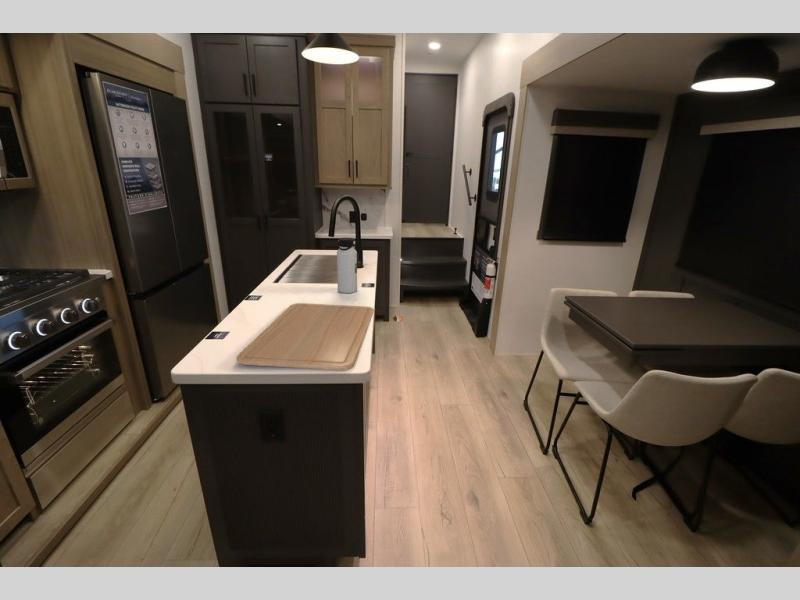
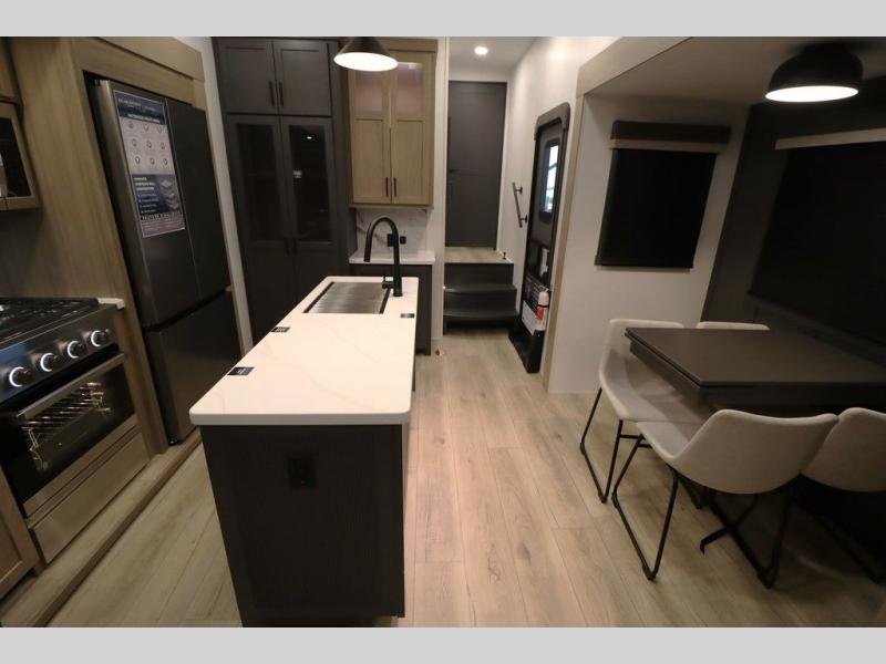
- chopping board [235,302,375,371]
- water bottle [336,237,358,294]
